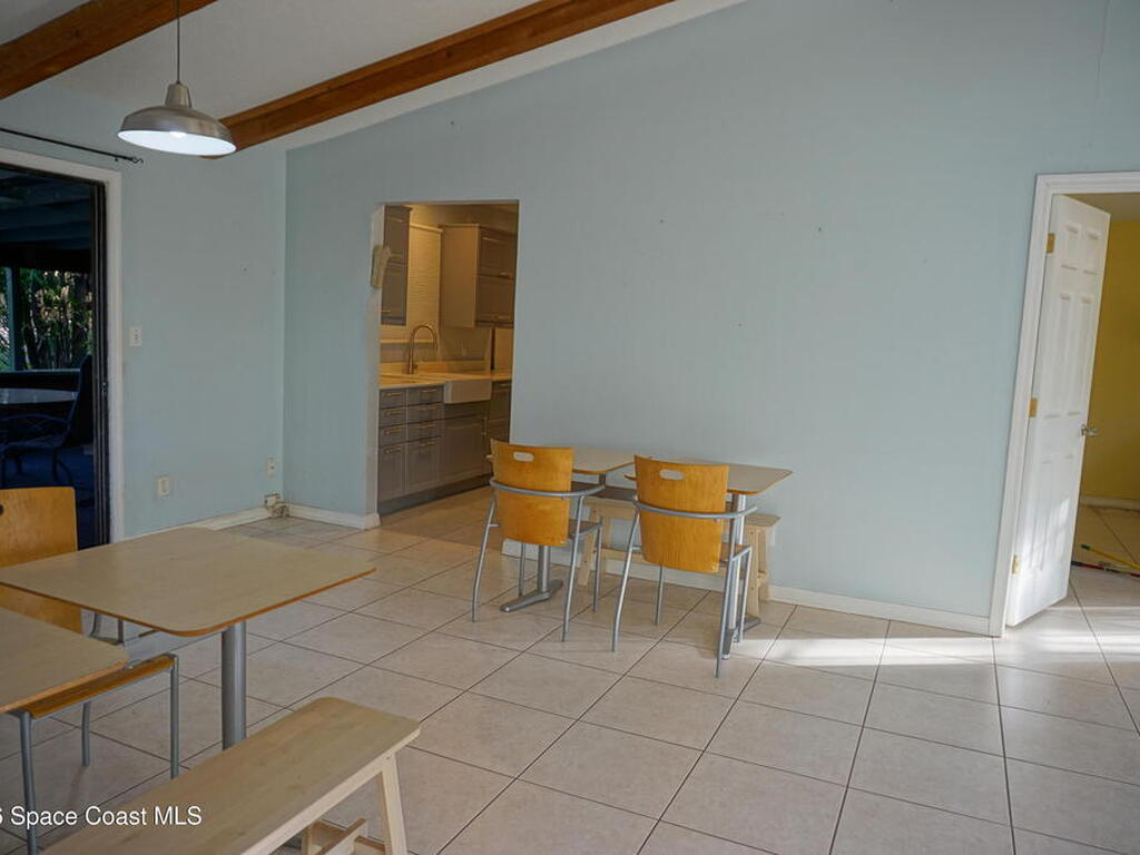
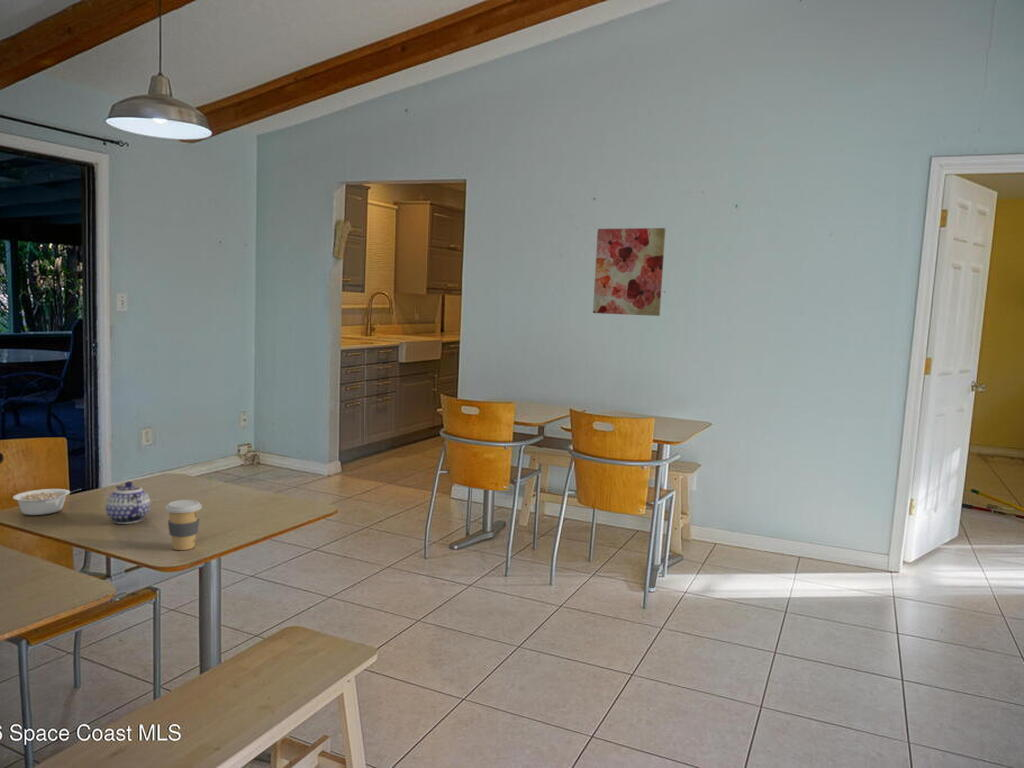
+ wall art [592,227,666,317]
+ legume [12,488,81,516]
+ coffee cup [164,499,203,551]
+ teapot [105,480,151,525]
